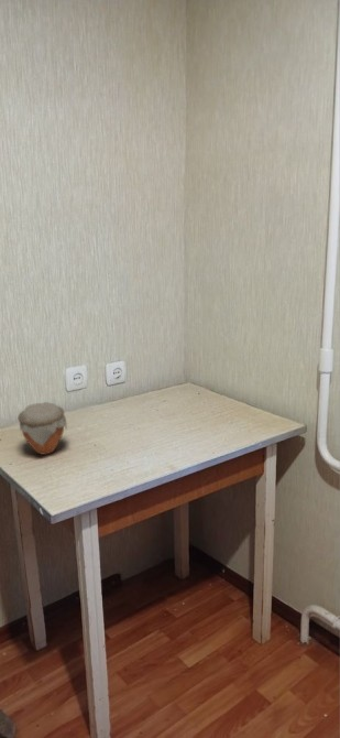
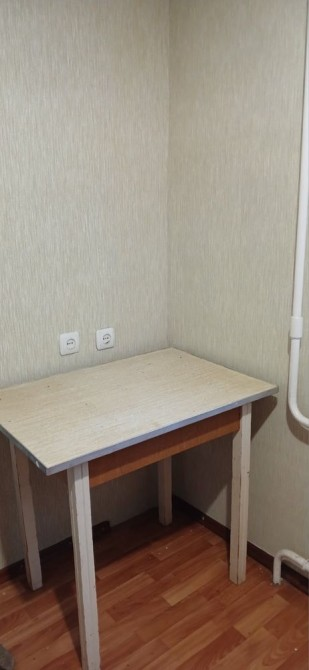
- jar [17,401,68,456]
